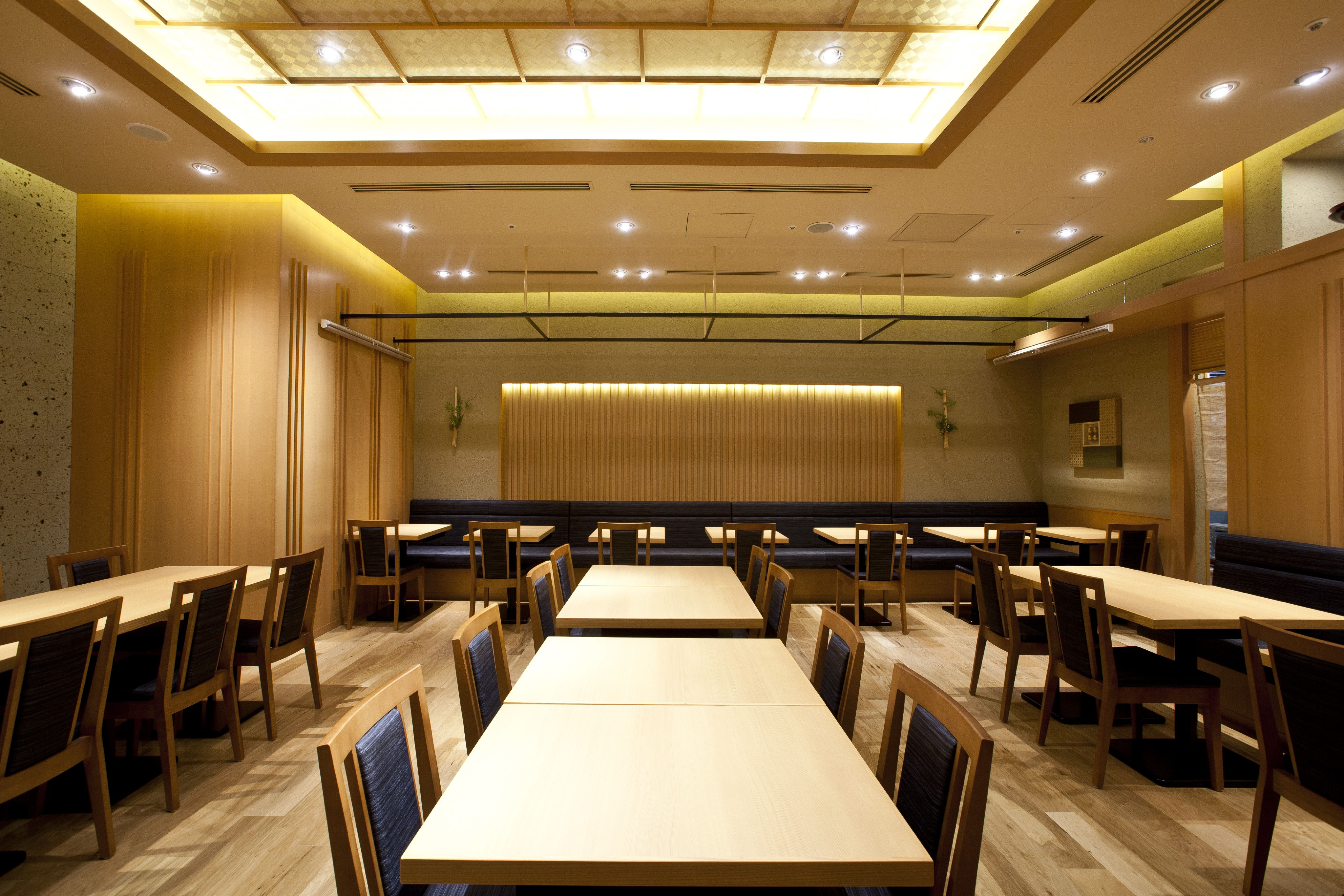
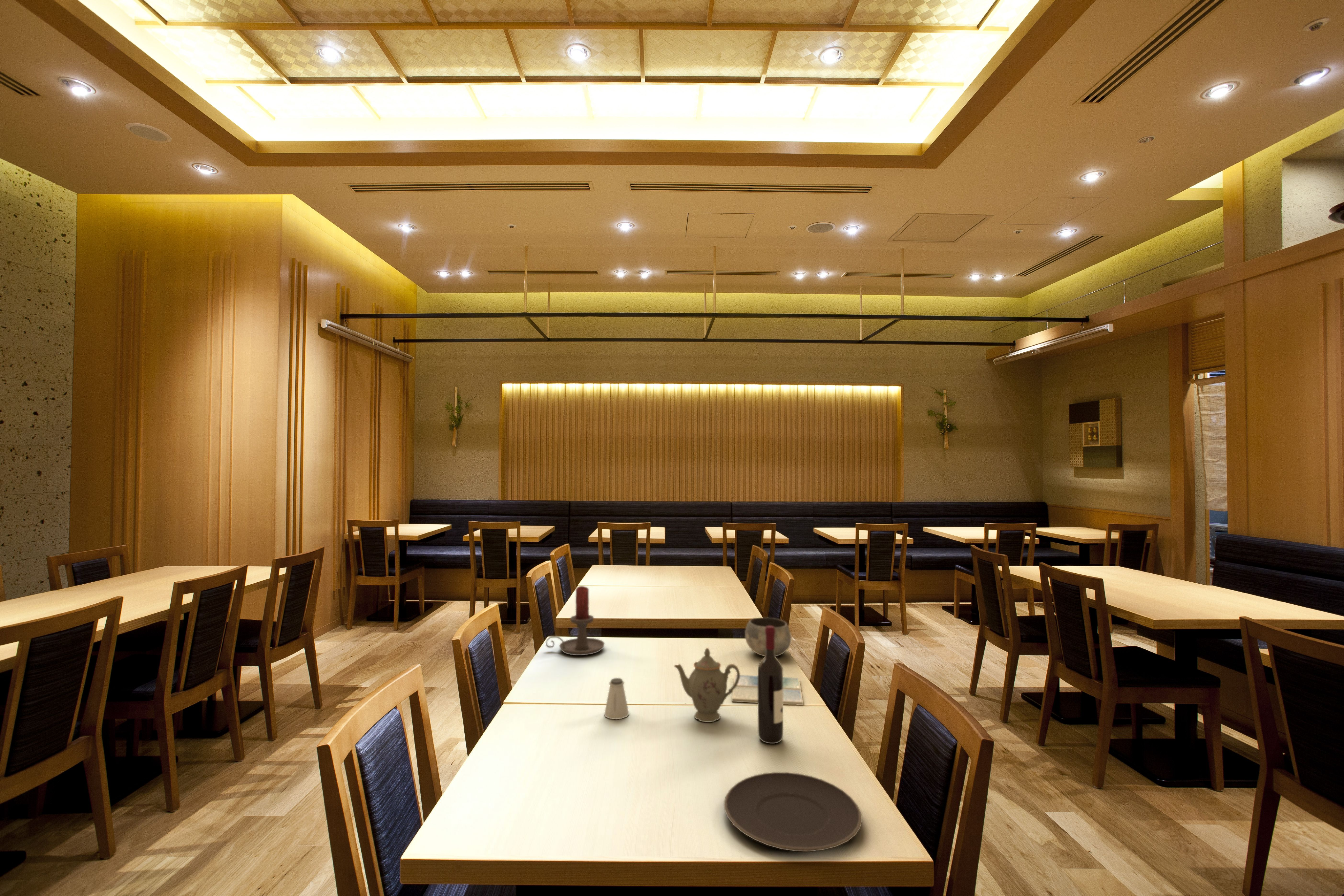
+ plate [724,772,863,852]
+ drink coaster [731,674,804,705]
+ candle holder [545,586,605,656]
+ chinaware [674,648,740,722]
+ wine bottle [757,626,784,744]
+ bowl [745,617,791,656]
+ saltshaker [604,677,629,720]
